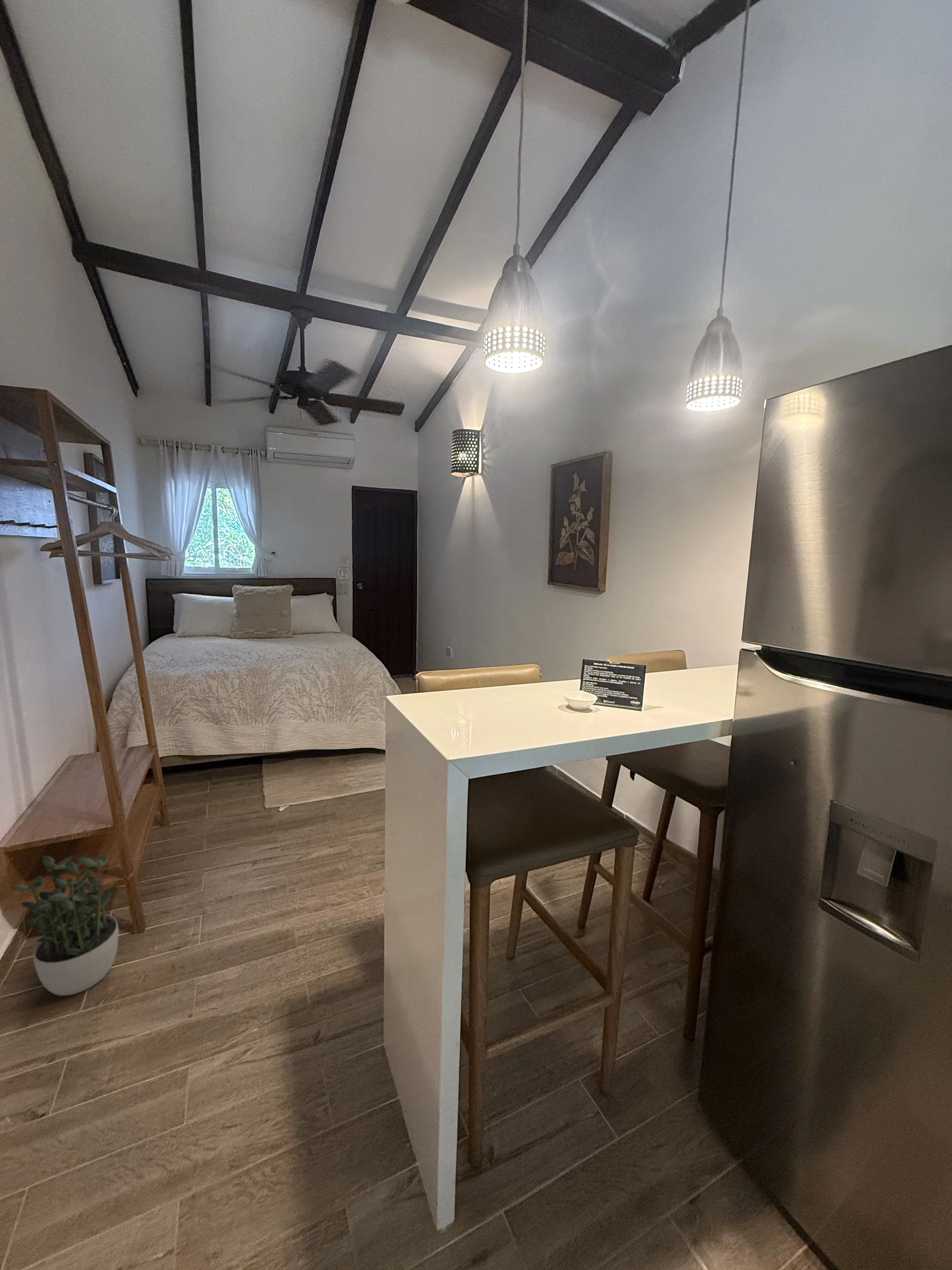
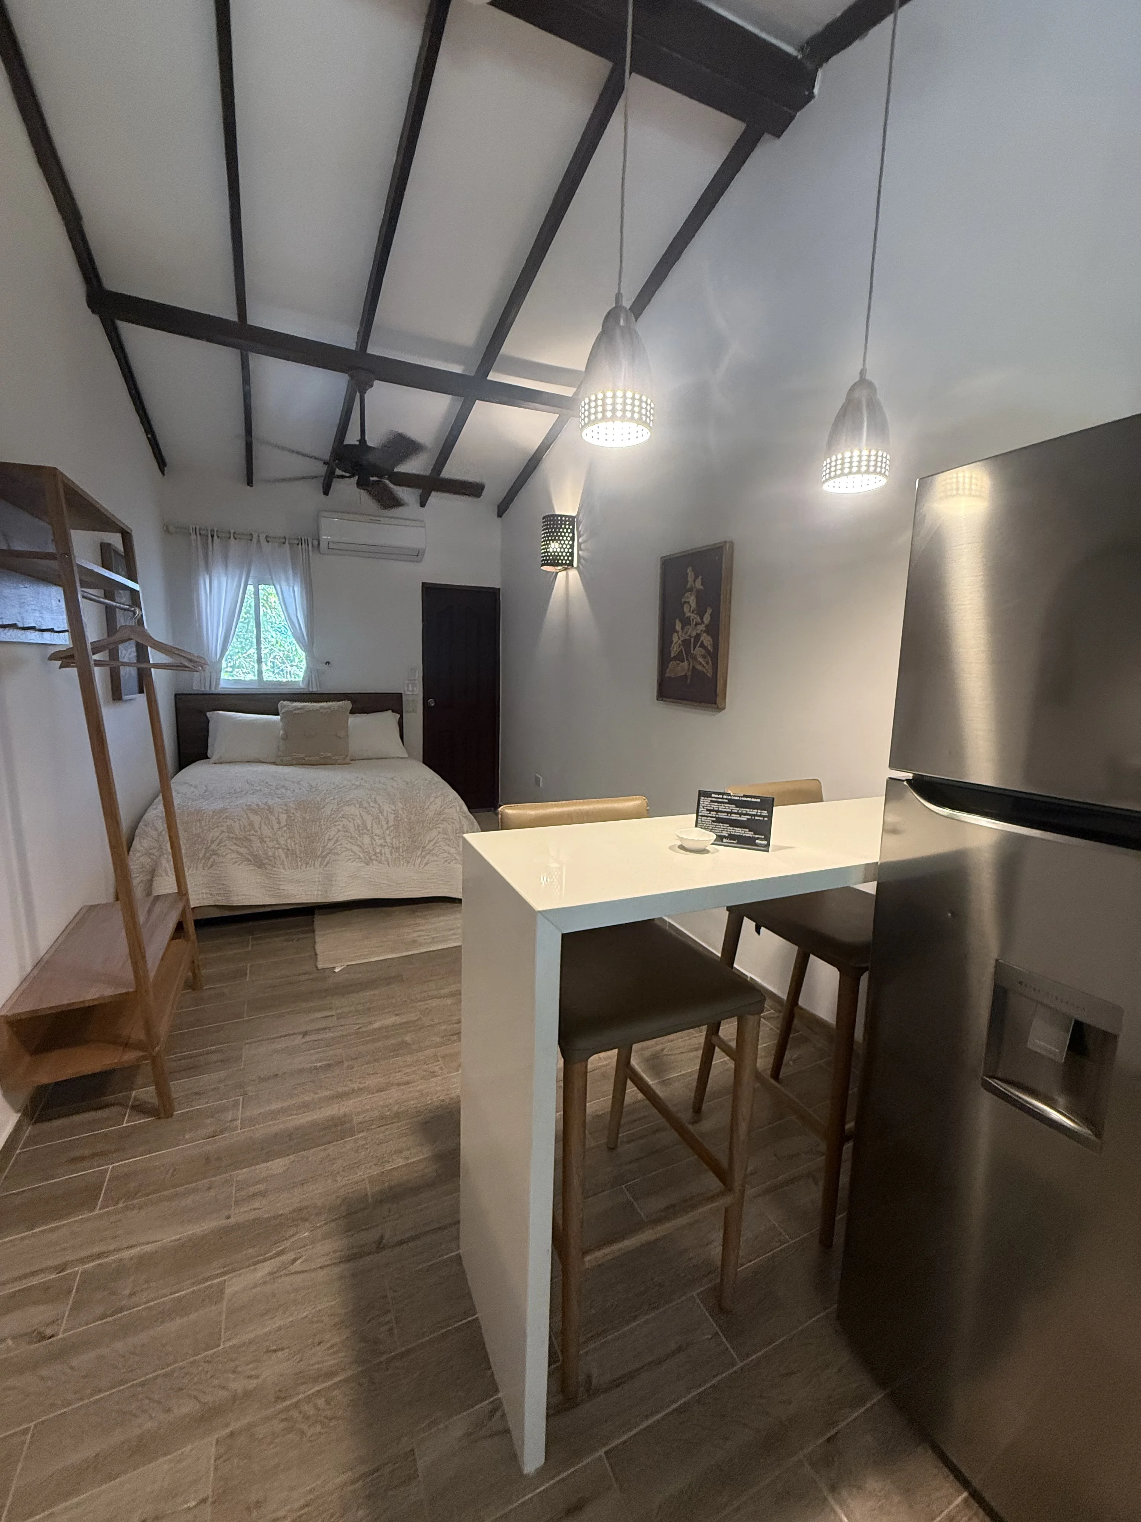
- potted plant [8,850,122,996]
